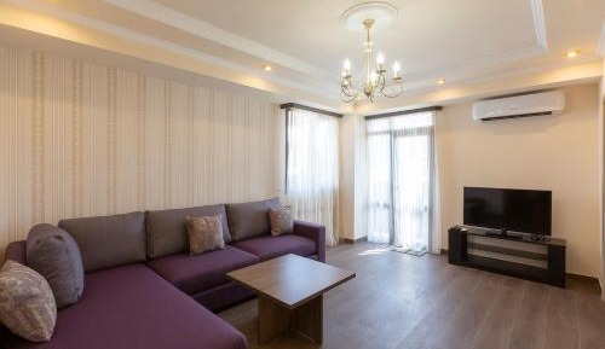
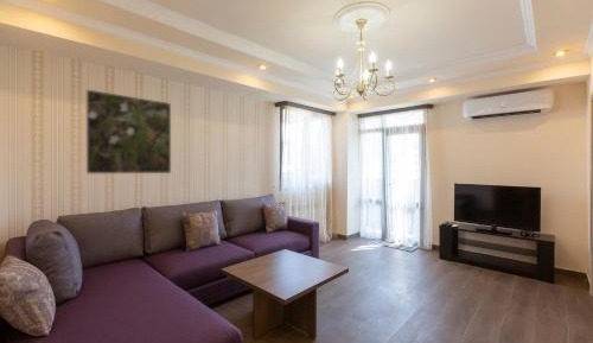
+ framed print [85,88,172,174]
